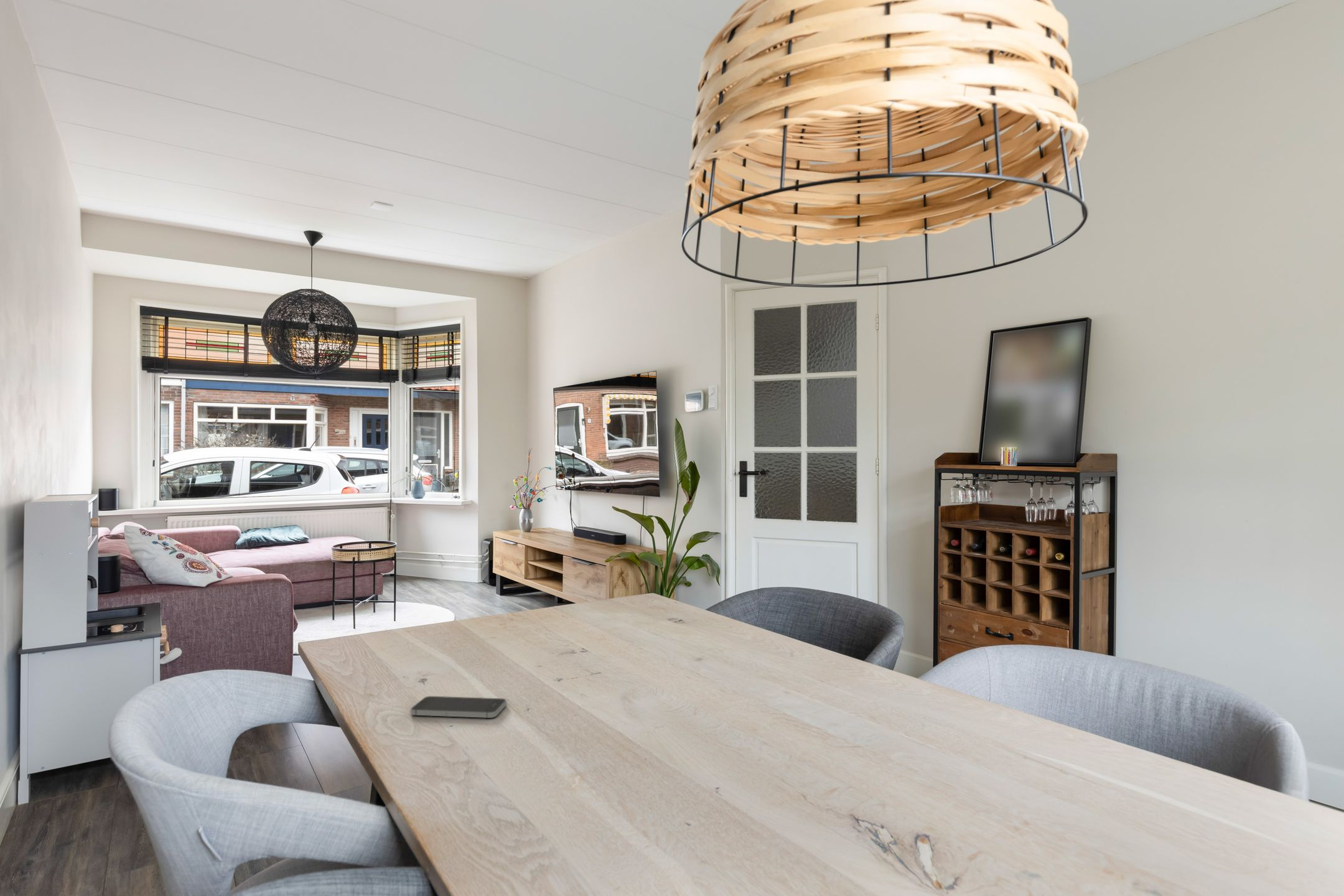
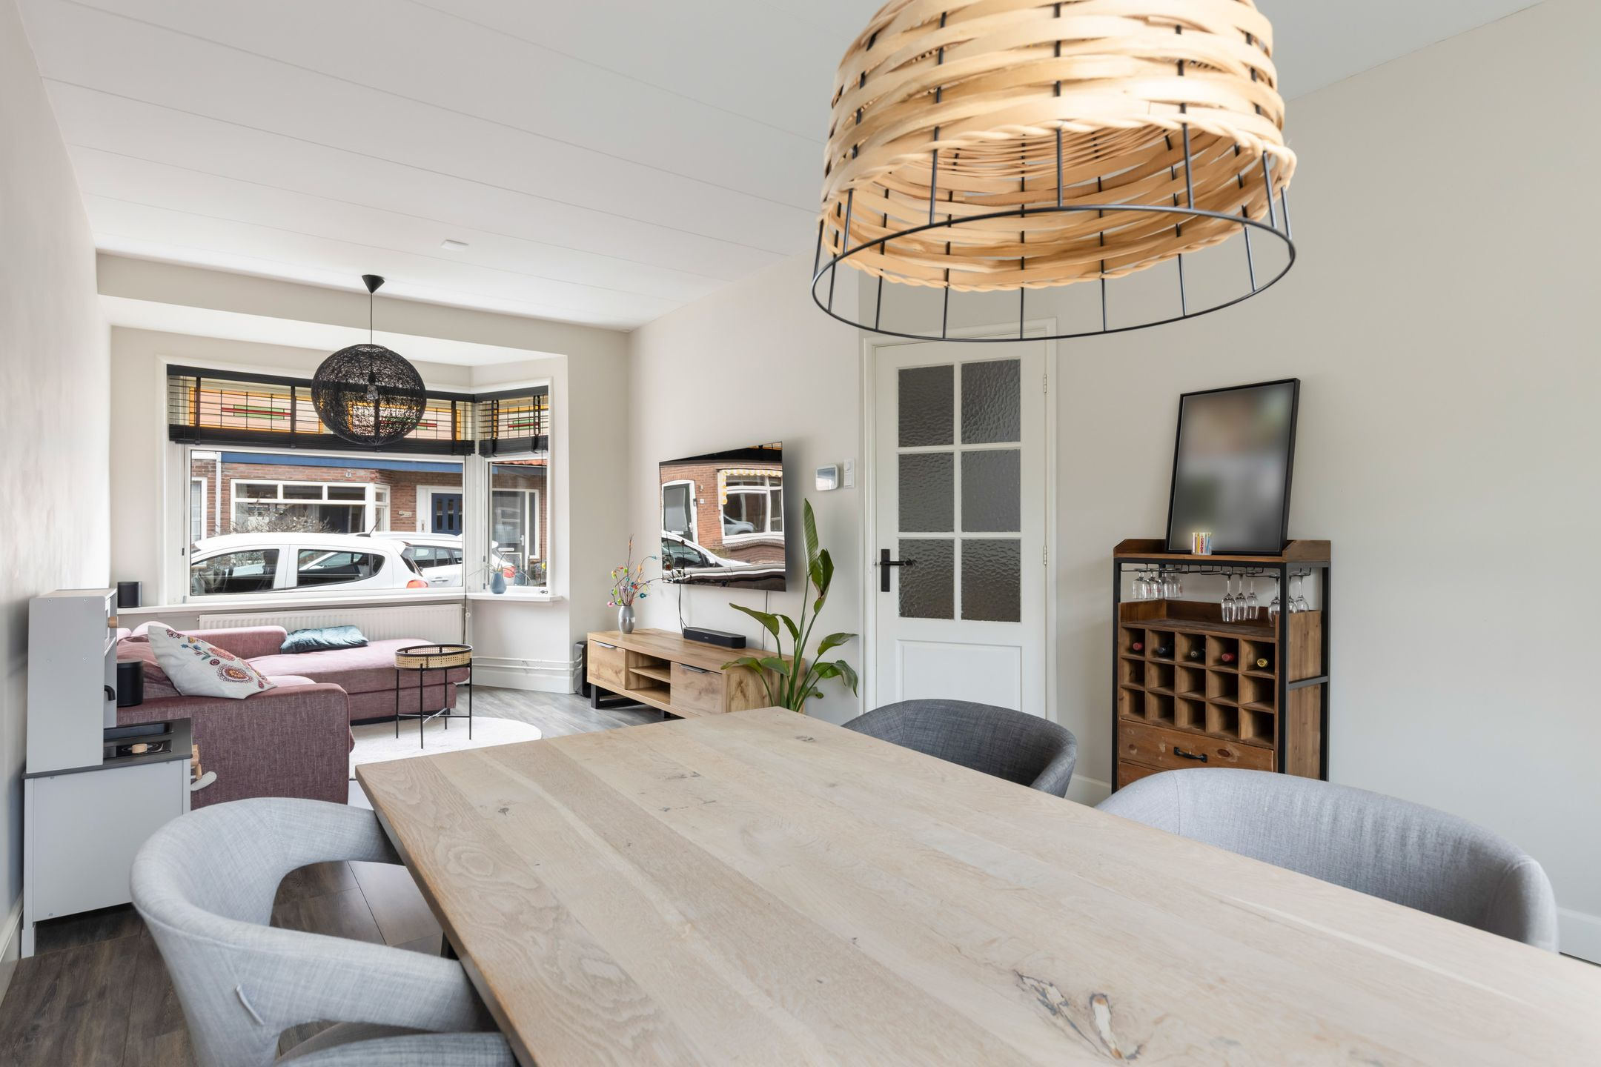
- smartphone [410,696,507,719]
